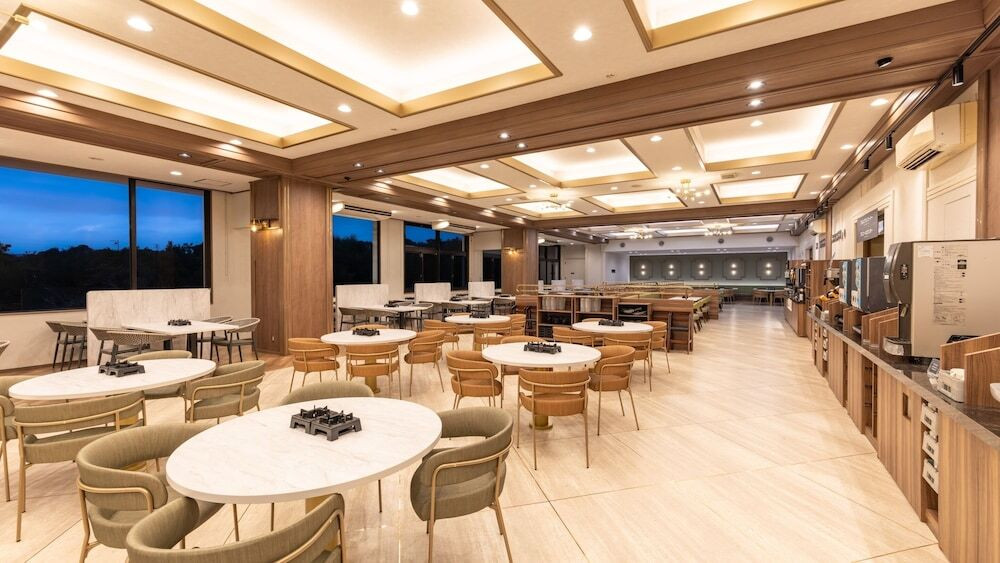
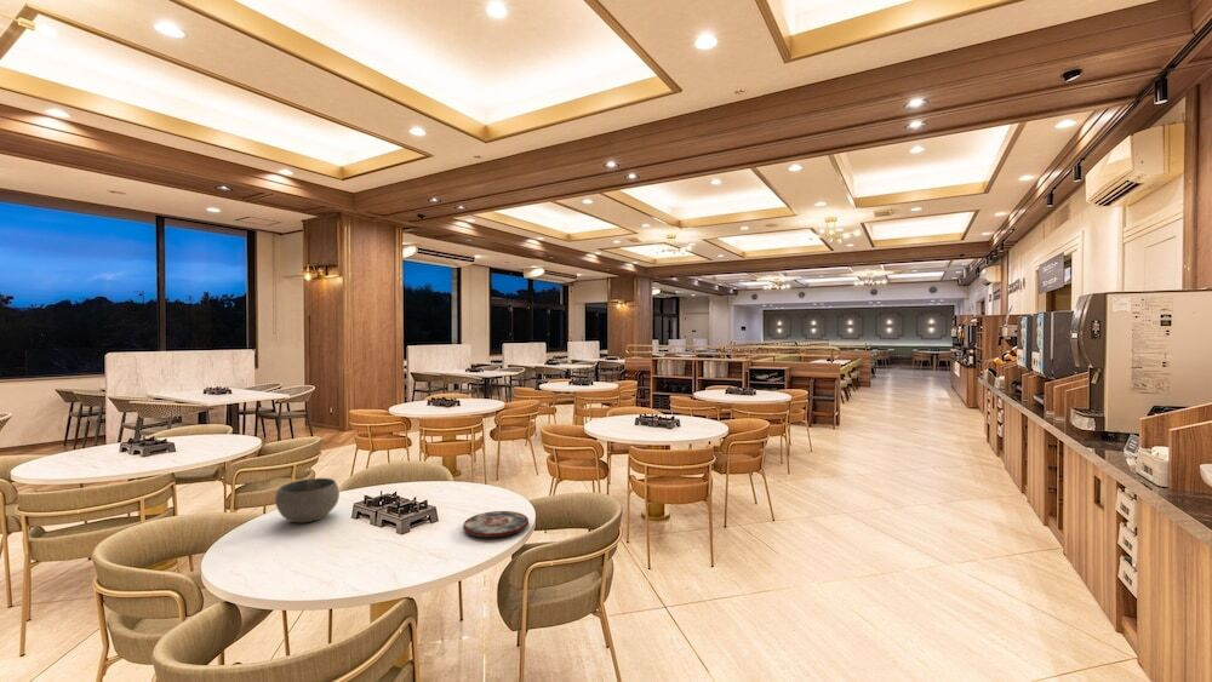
+ bowl [274,477,341,523]
+ plate [462,510,530,538]
